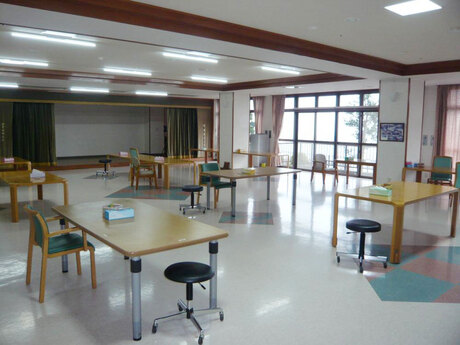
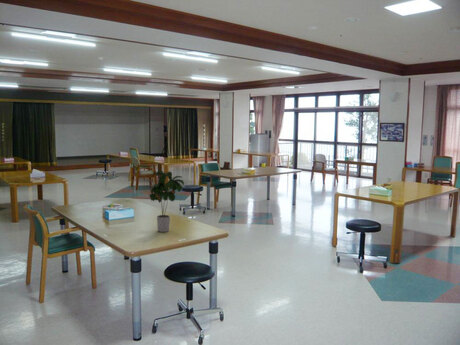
+ potted plant [149,170,185,233]
